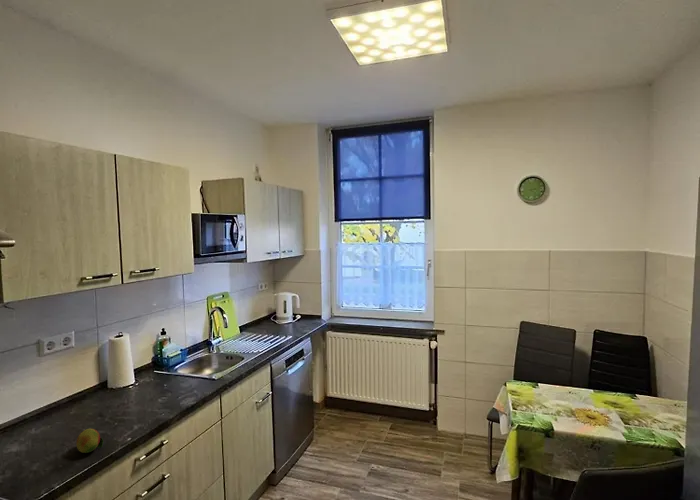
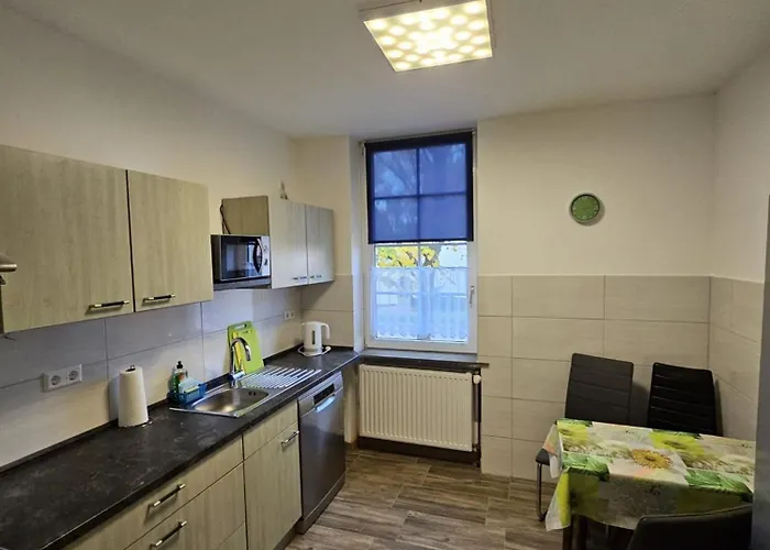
- fruit [75,428,104,454]
